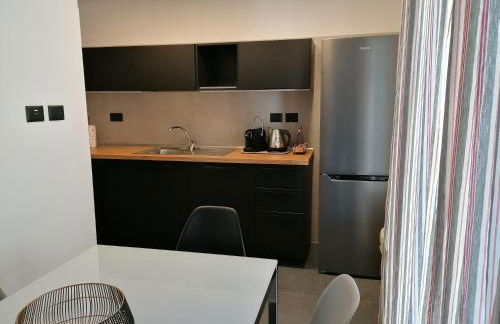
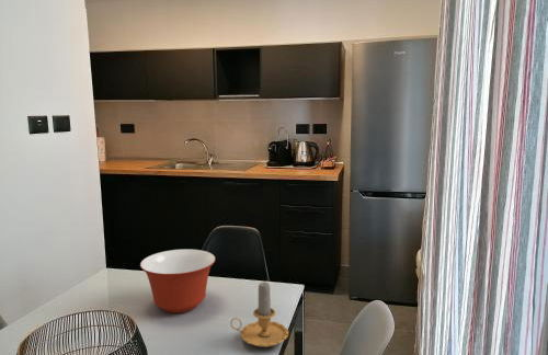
+ candle [230,282,289,348]
+ mixing bowl [139,249,217,313]
